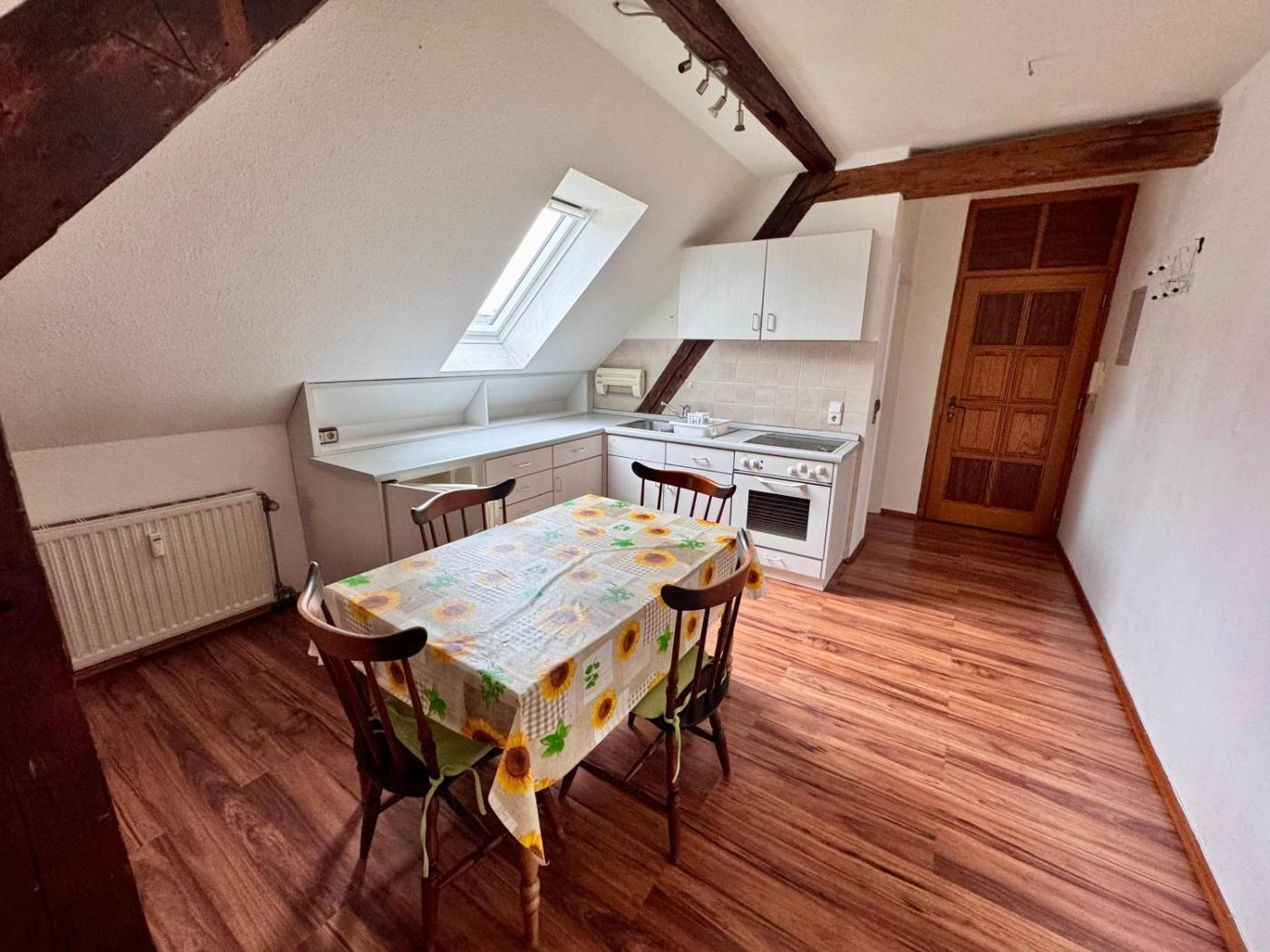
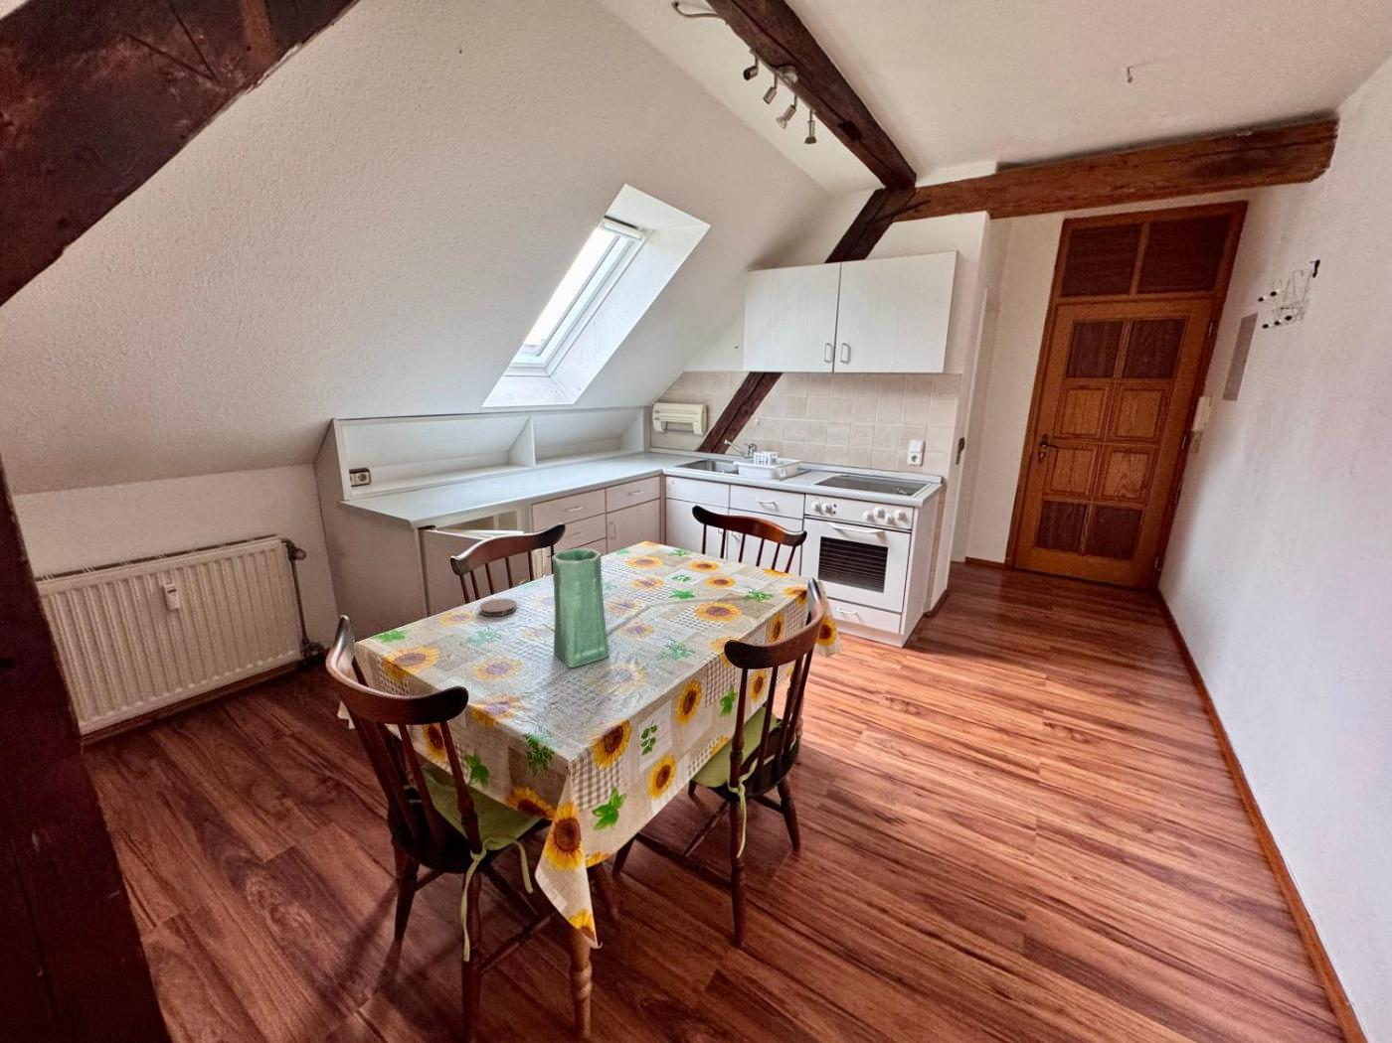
+ coaster [478,598,518,617]
+ vase [551,548,611,668]
